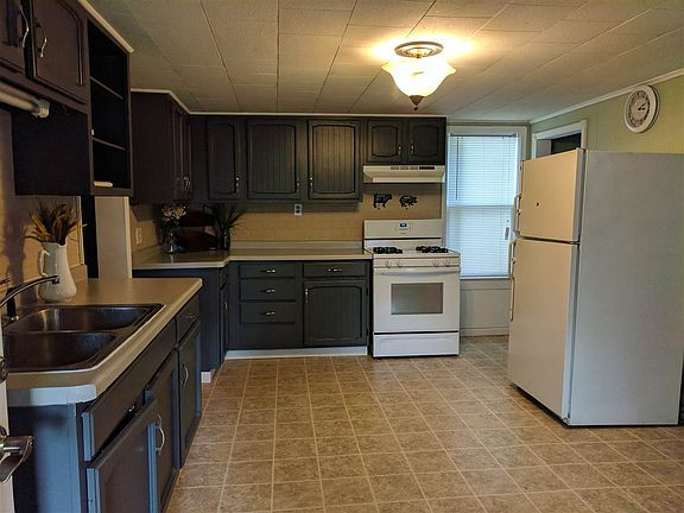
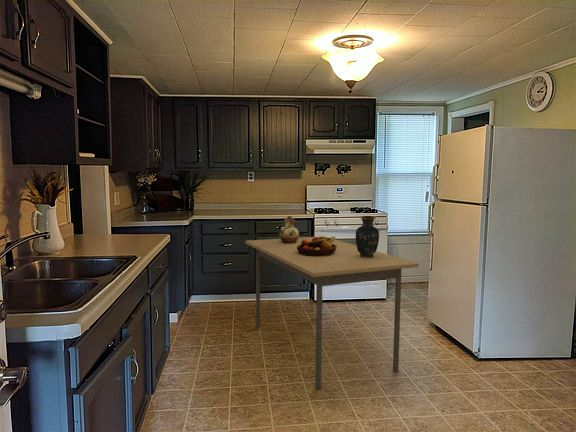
+ fruit bowl [297,235,337,256]
+ ceramic pitcher [278,215,300,244]
+ vase [355,215,380,258]
+ dining table [245,235,420,390]
